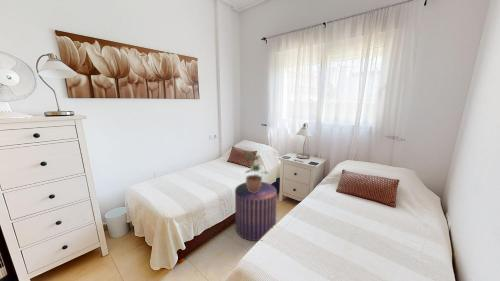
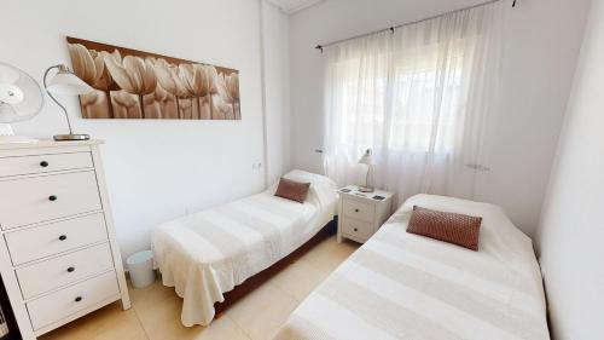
- stool [234,181,278,242]
- potted plant [237,153,270,193]
